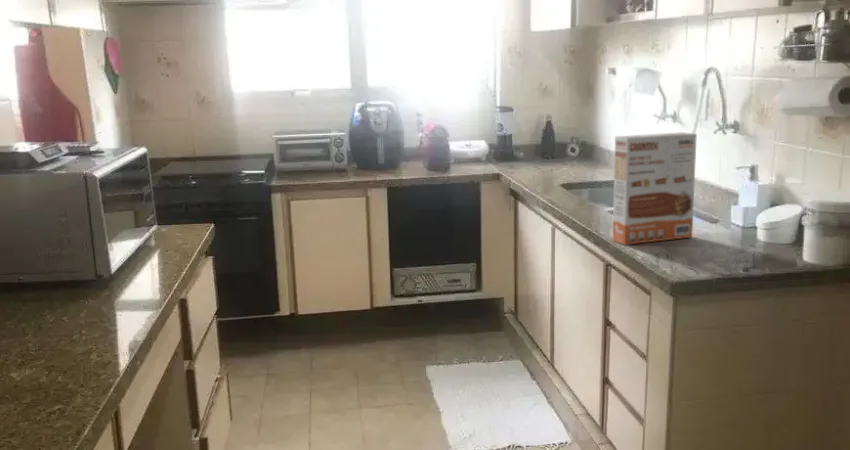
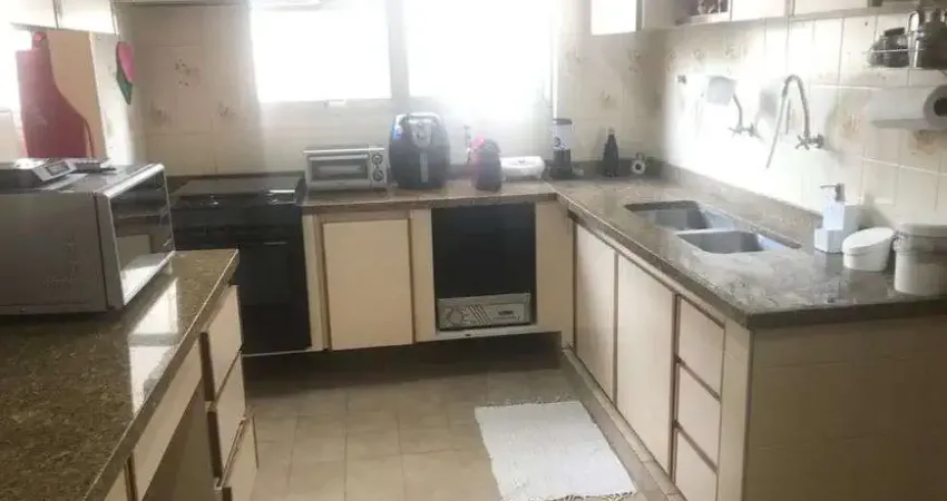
- cereal box [612,131,698,246]
